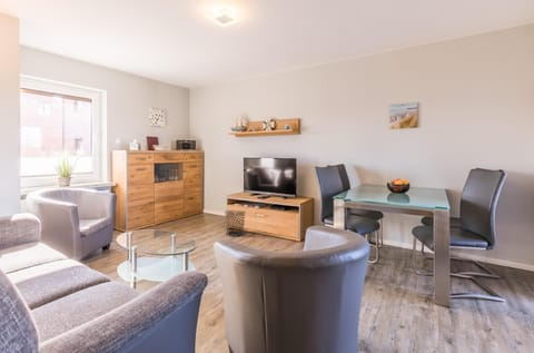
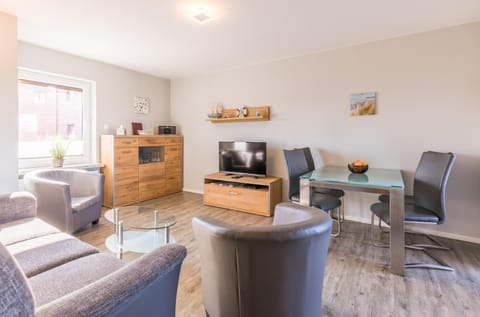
- waste bin [224,209,247,237]
